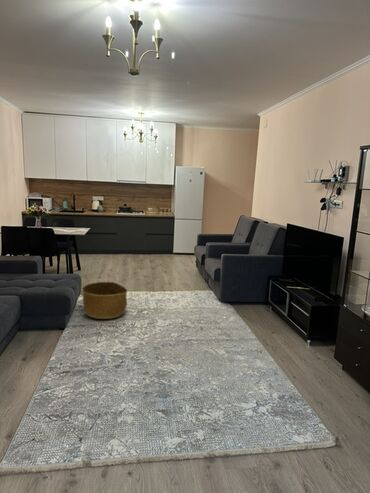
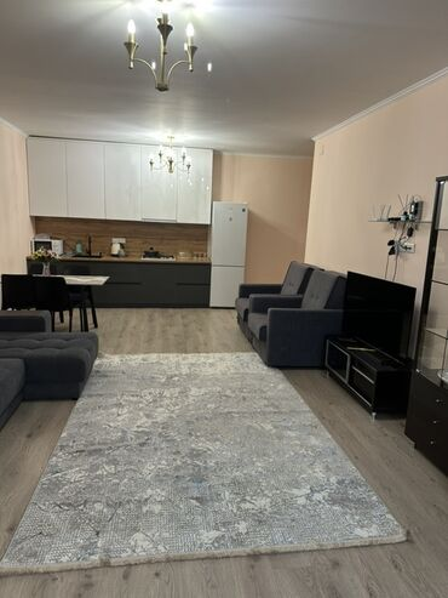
- basket [81,281,128,320]
